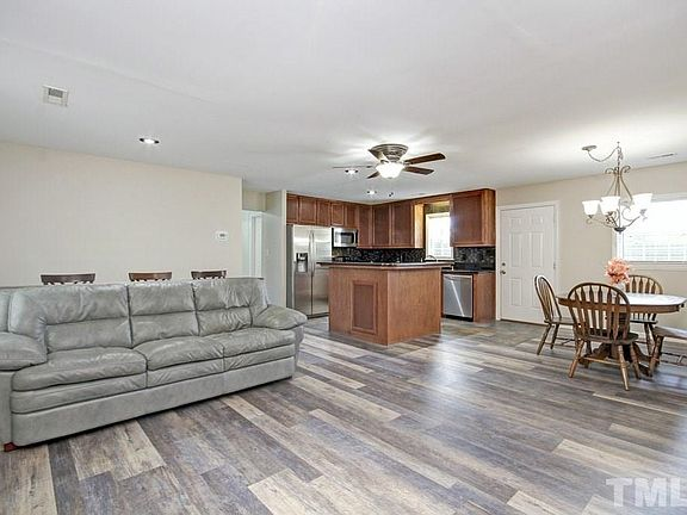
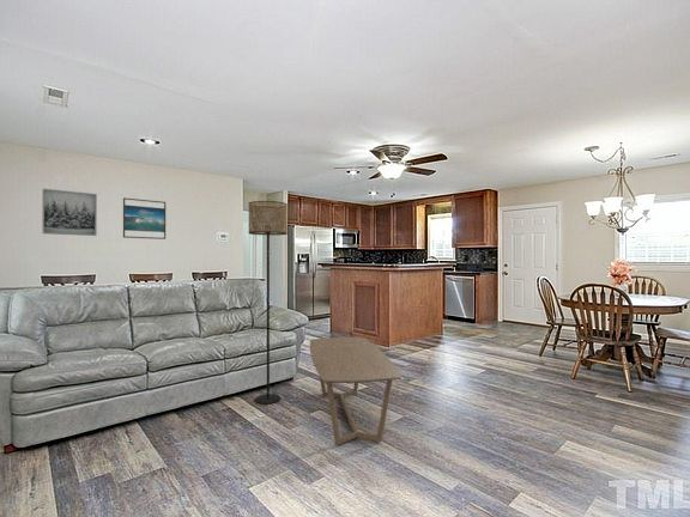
+ wall art [41,188,98,237]
+ floor lamp [247,200,289,405]
+ coffee table [309,336,402,446]
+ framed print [122,196,167,241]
